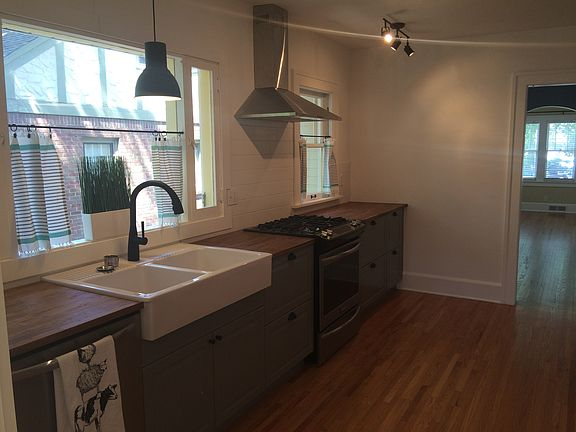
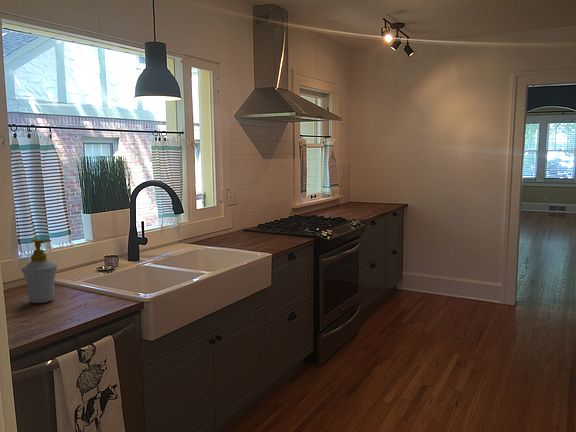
+ soap bottle [21,238,58,304]
